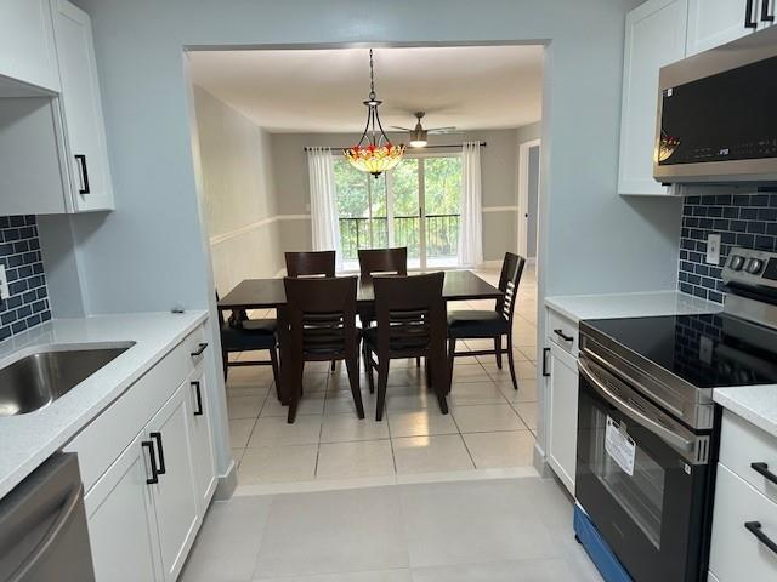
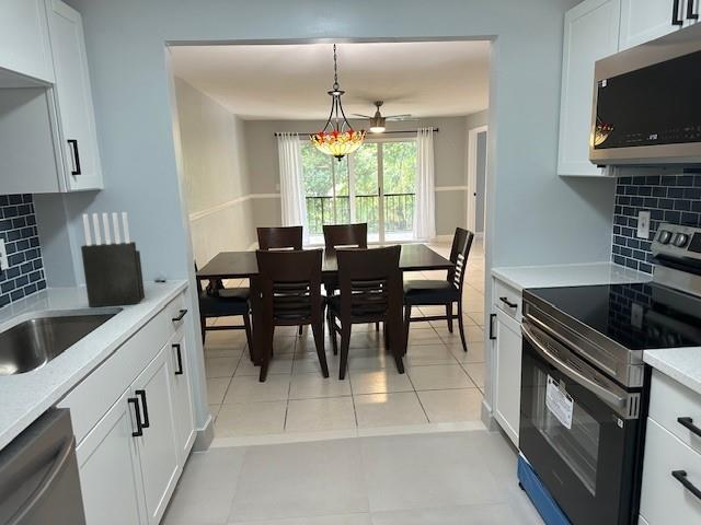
+ knife block [80,211,146,308]
